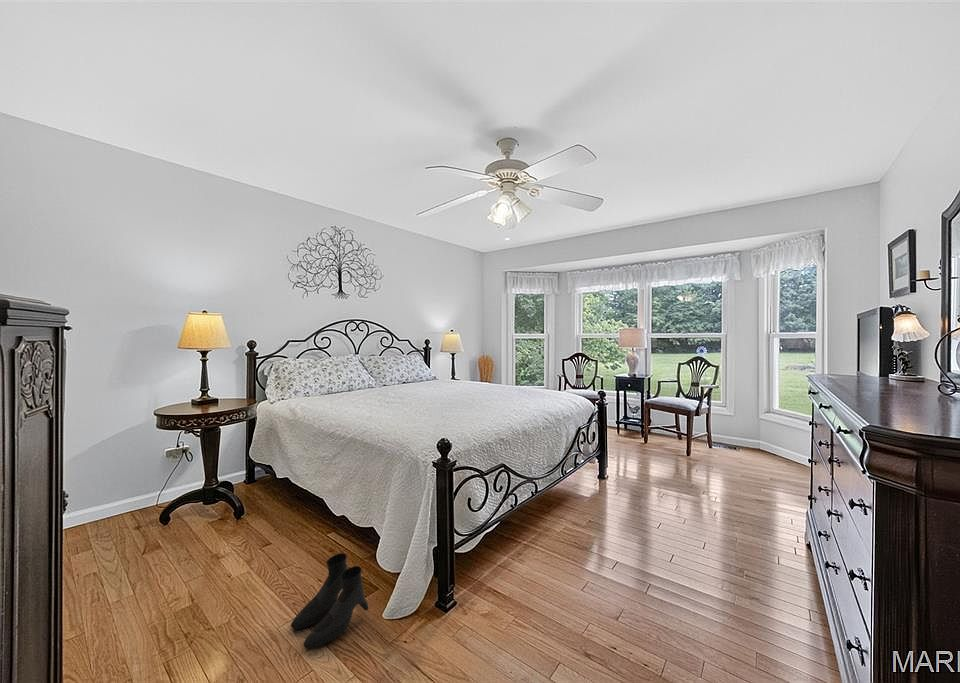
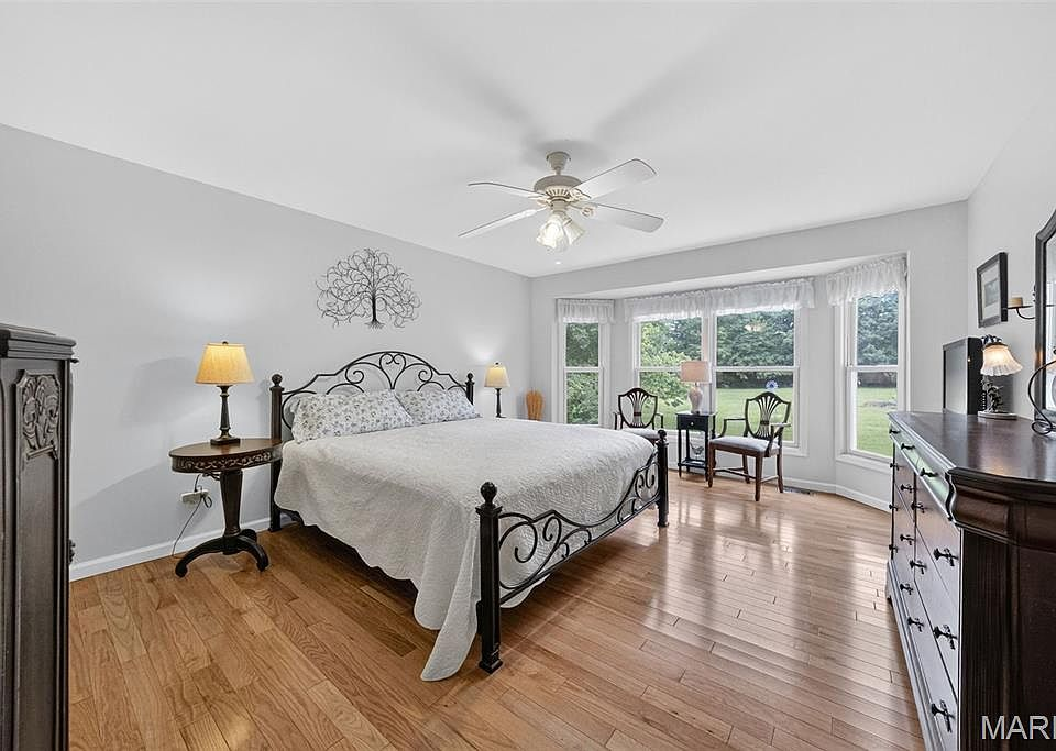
- boots [290,552,370,650]
